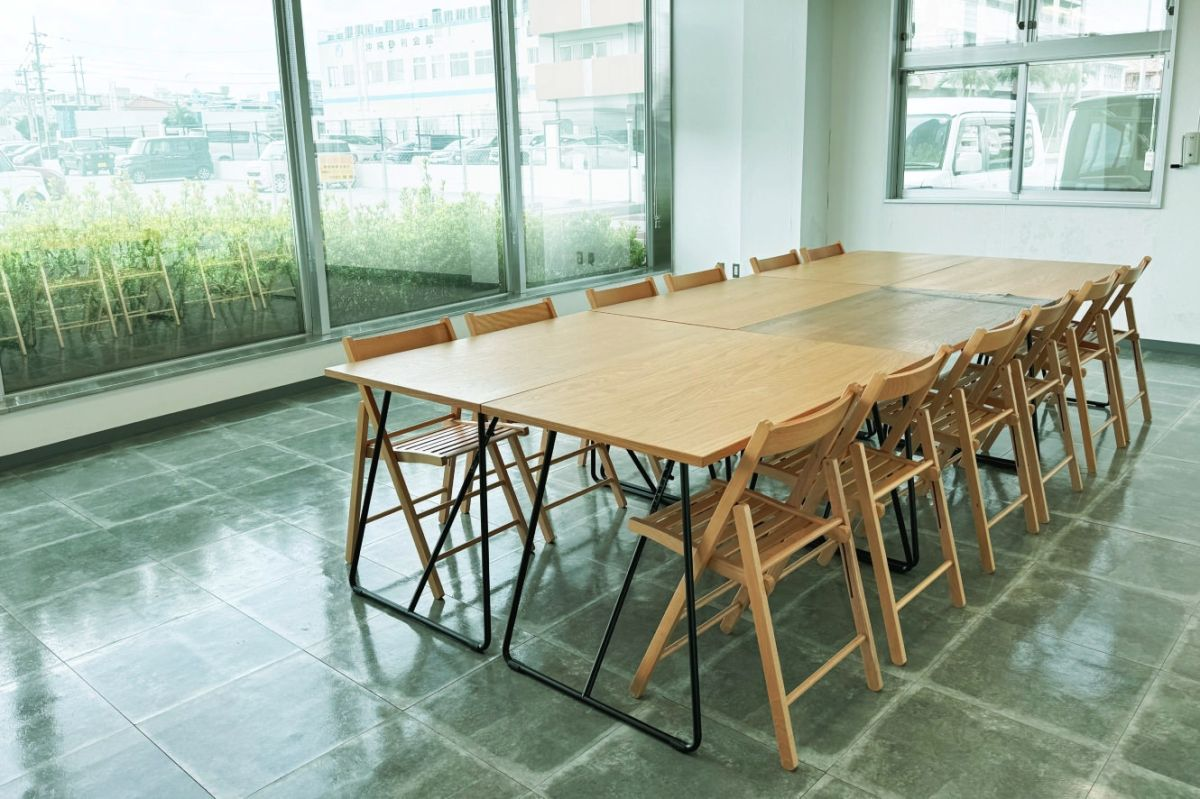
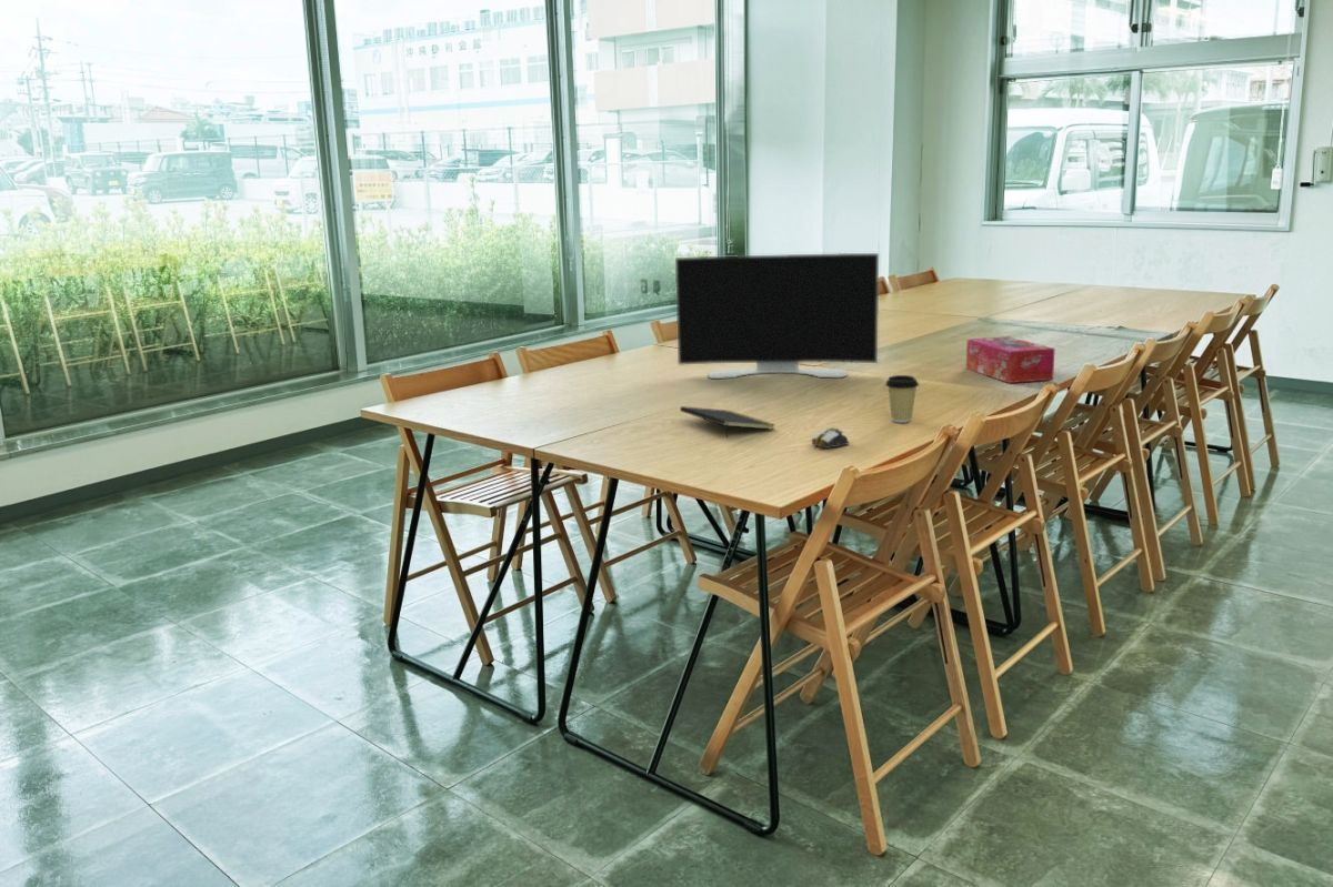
+ notepad [679,405,776,439]
+ computer mouse [811,427,850,450]
+ tissue box [965,335,1056,384]
+ computer monitor [674,252,880,380]
+ coffee cup [884,374,920,424]
